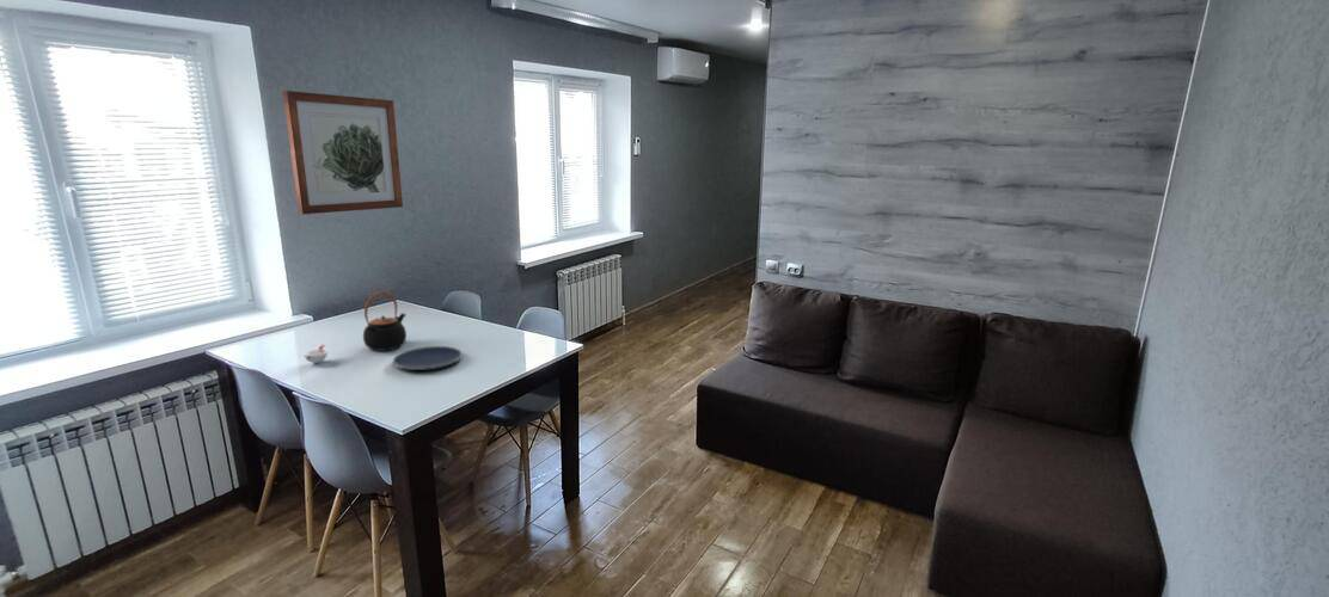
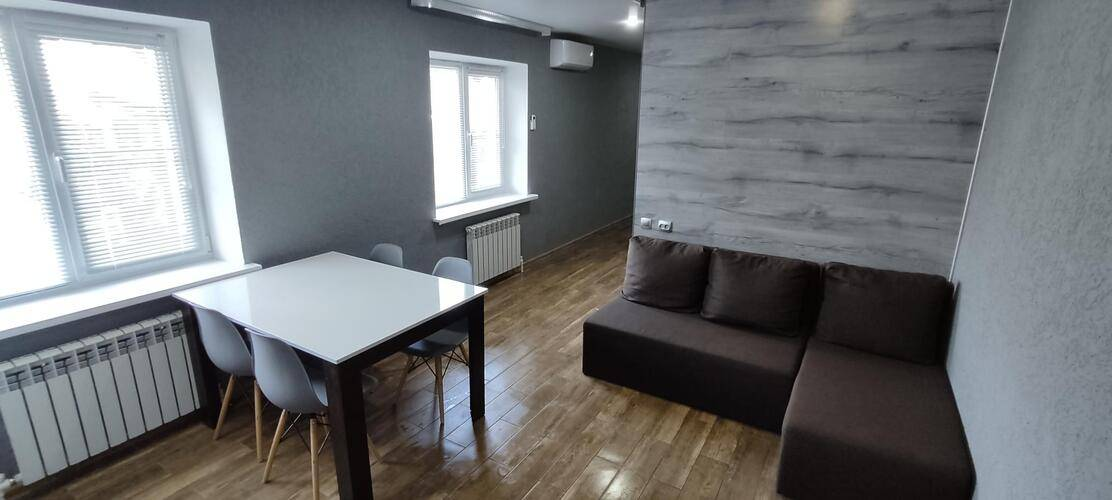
- wall art [282,90,404,215]
- teapot [362,290,408,352]
- plate [391,345,464,371]
- cup [304,343,329,364]
